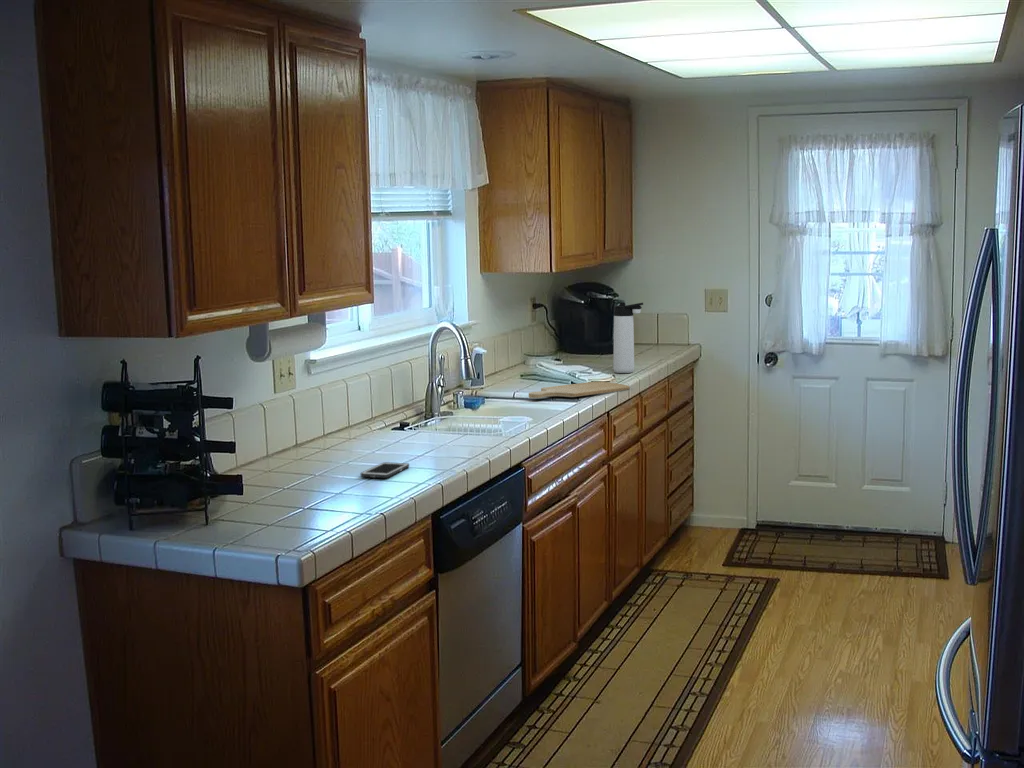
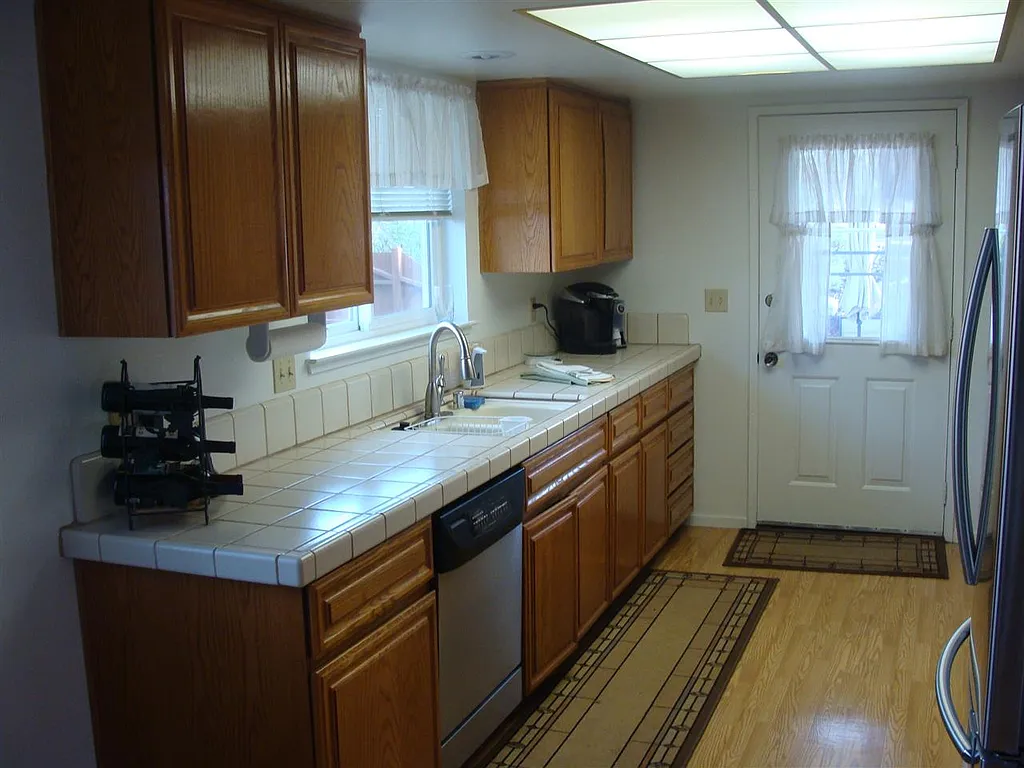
- thermos bottle [612,301,644,374]
- chopping board [528,381,631,399]
- cell phone [360,461,410,479]
